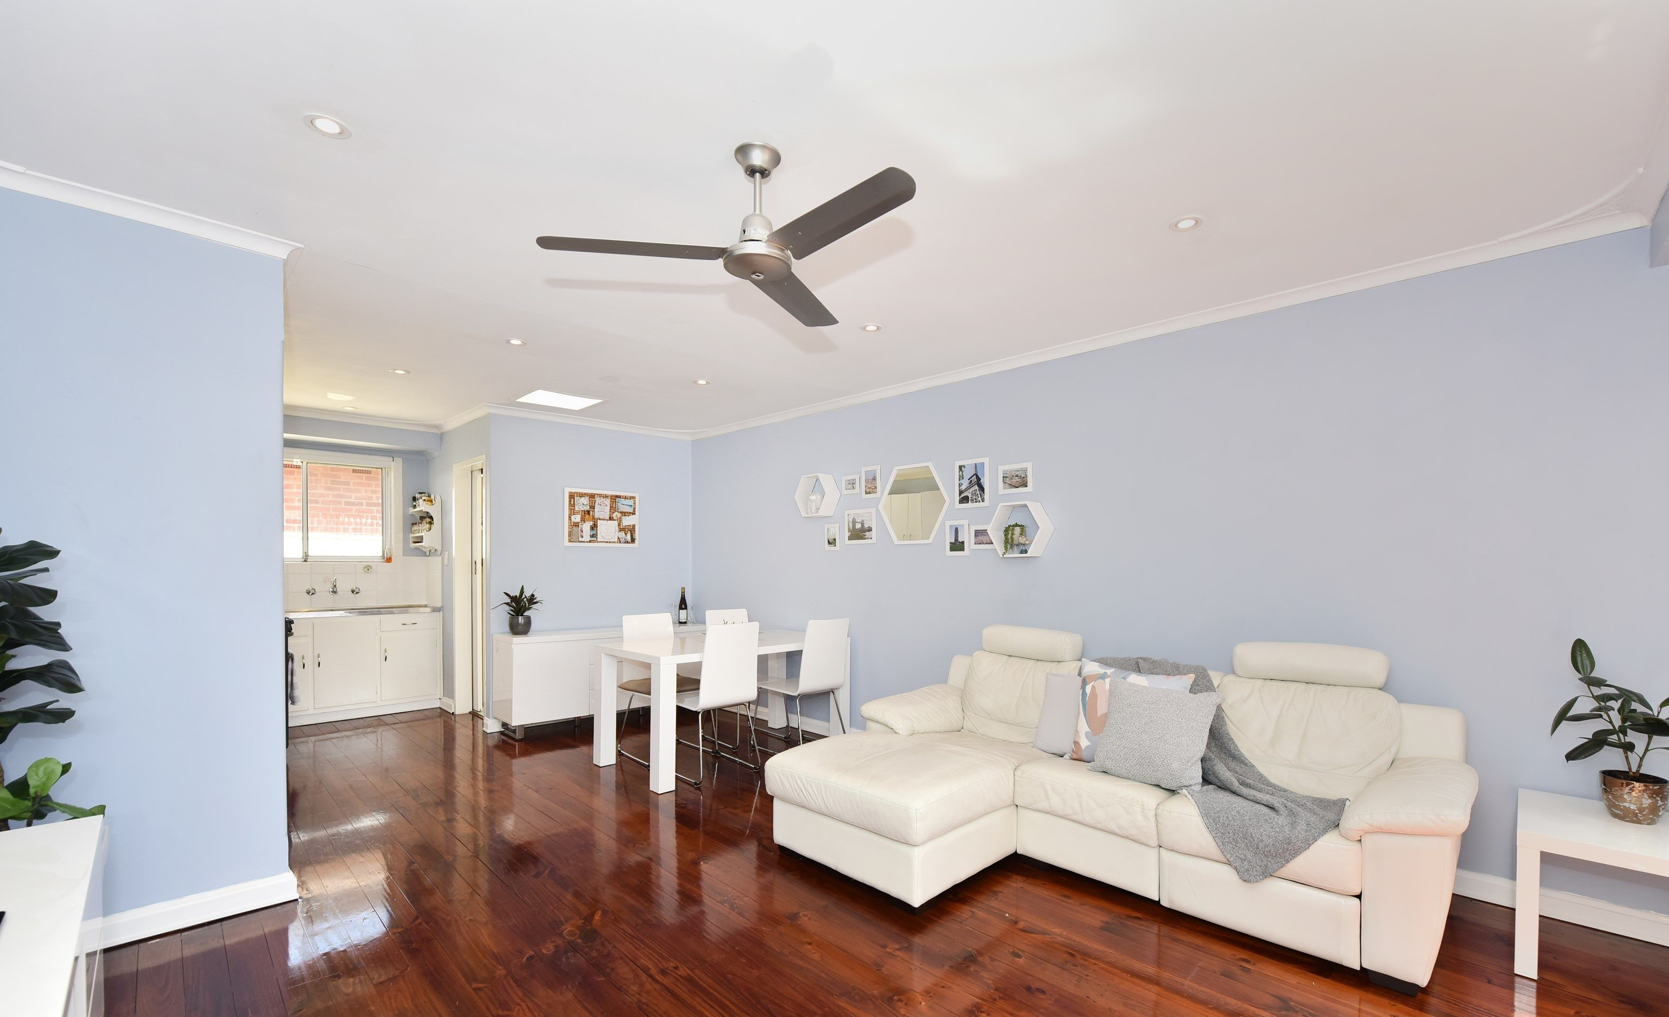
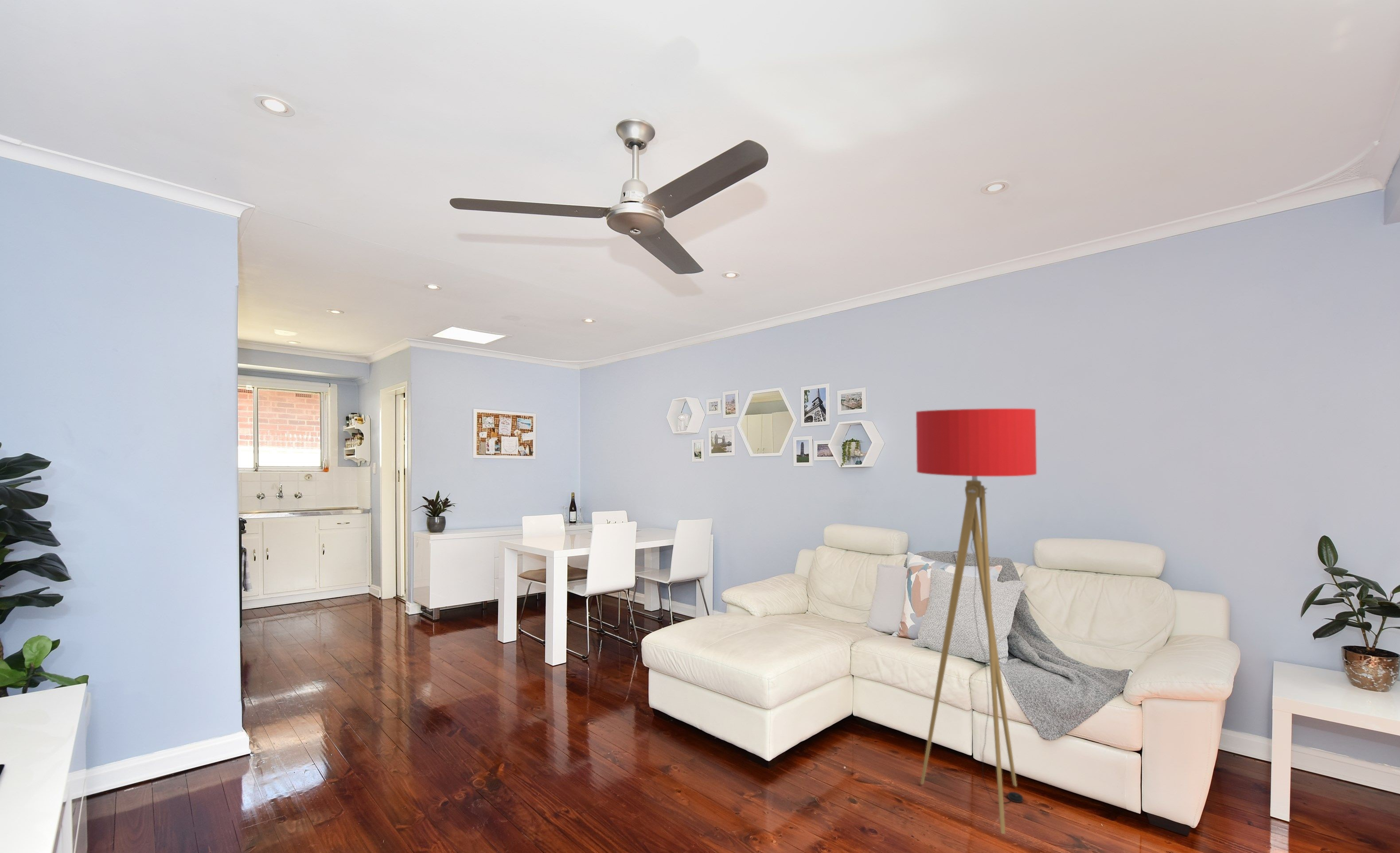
+ floor lamp [916,408,1037,834]
